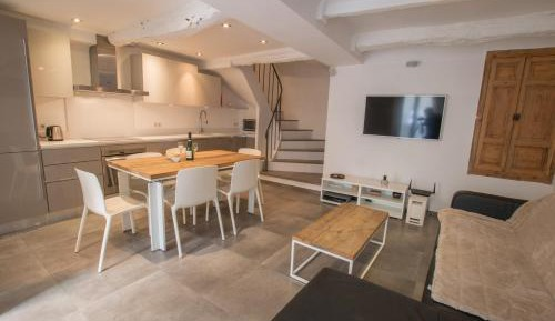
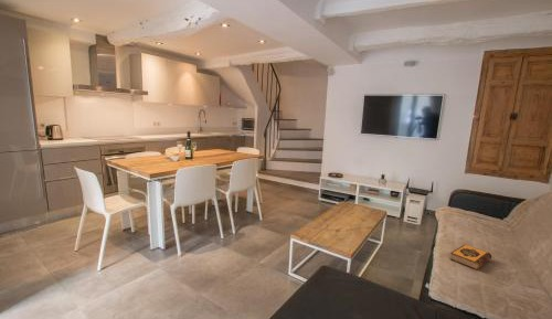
+ hardback book [449,244,493,270]
